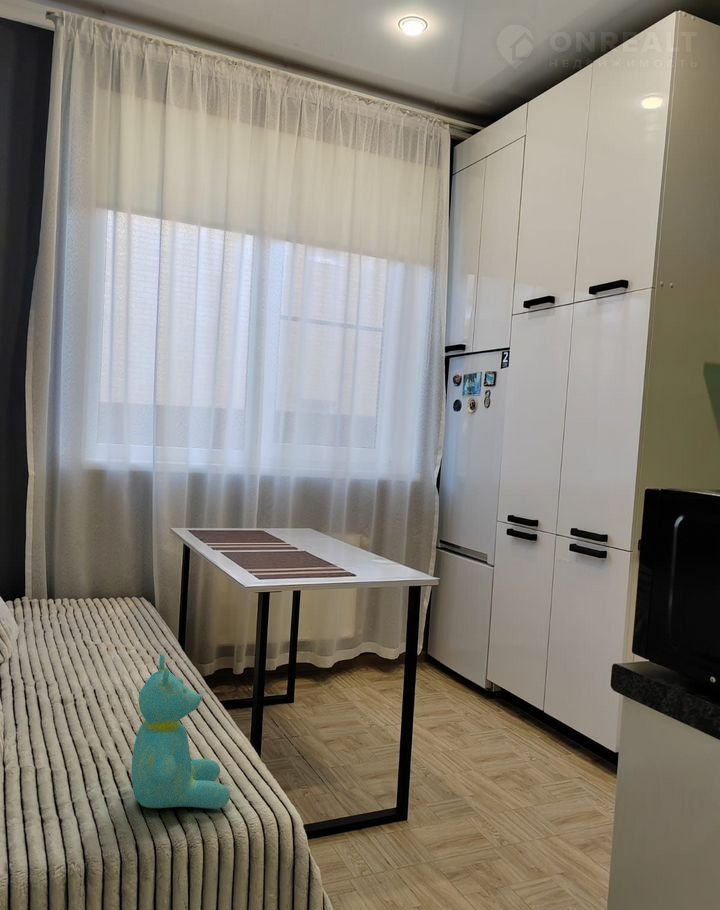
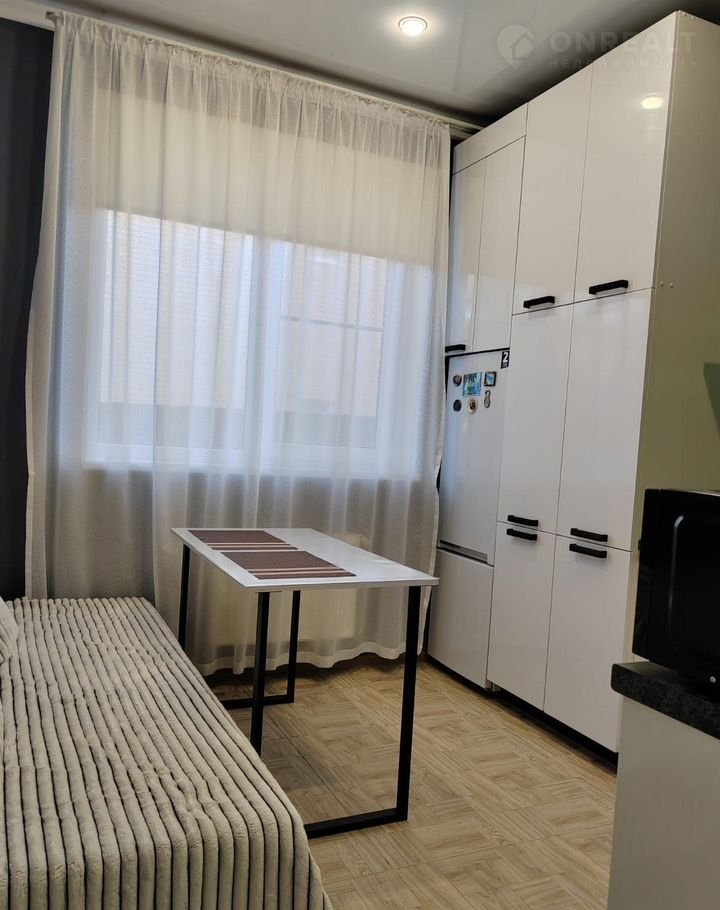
- teddy bear [130,654,231,810]
